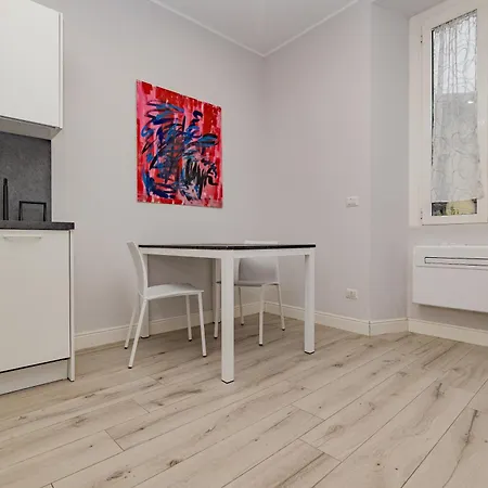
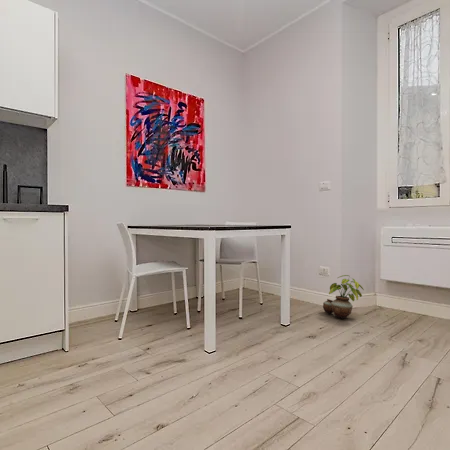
+ potted plant [322,274,365,320]
